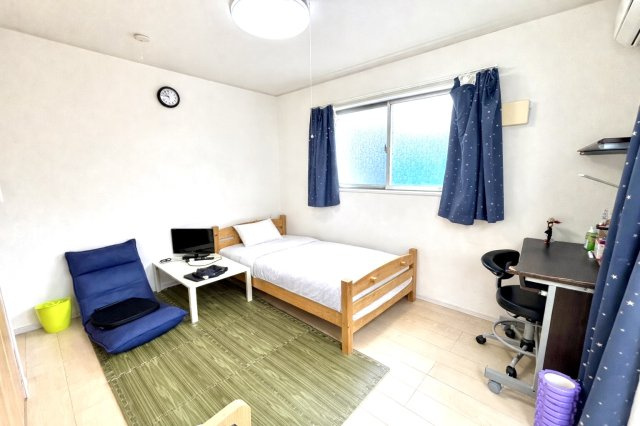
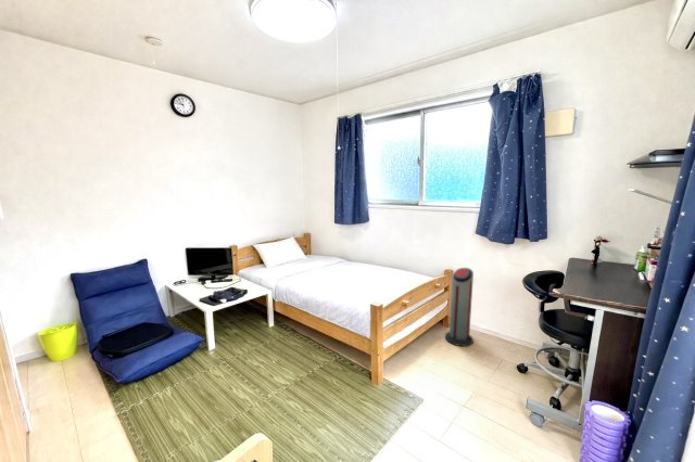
+ air purifier [444,267,475,347]
